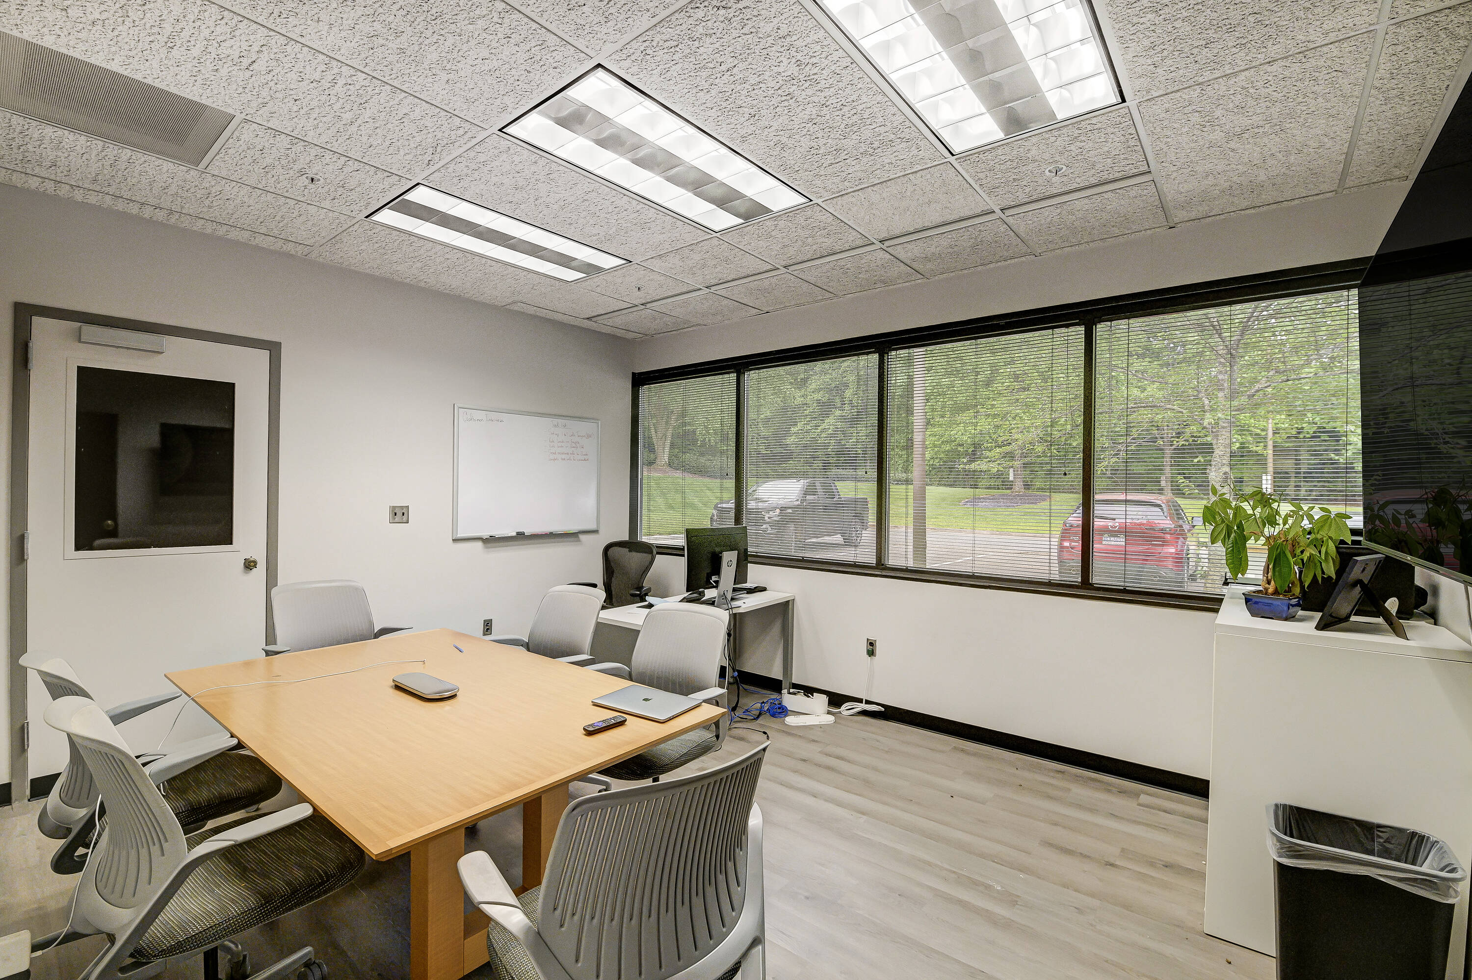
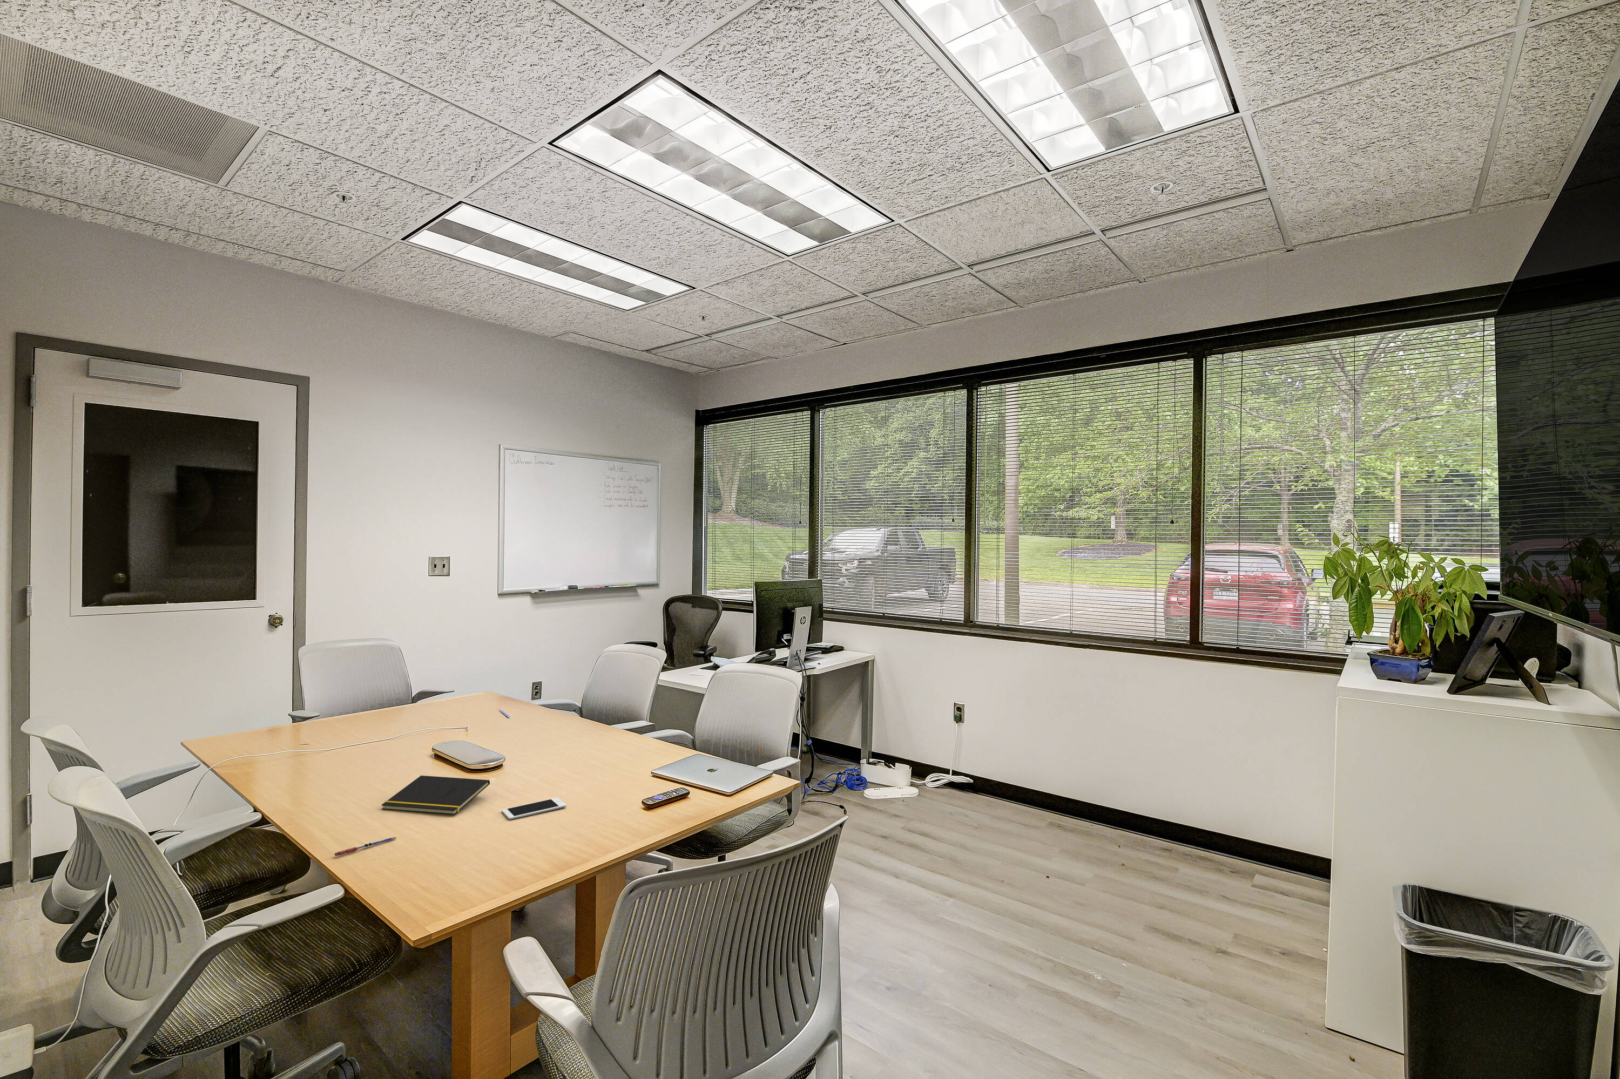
+ notepad [381,776,490,815]
+ pen [335,836,397,856]
+ cell phone [501,797,567,820]
